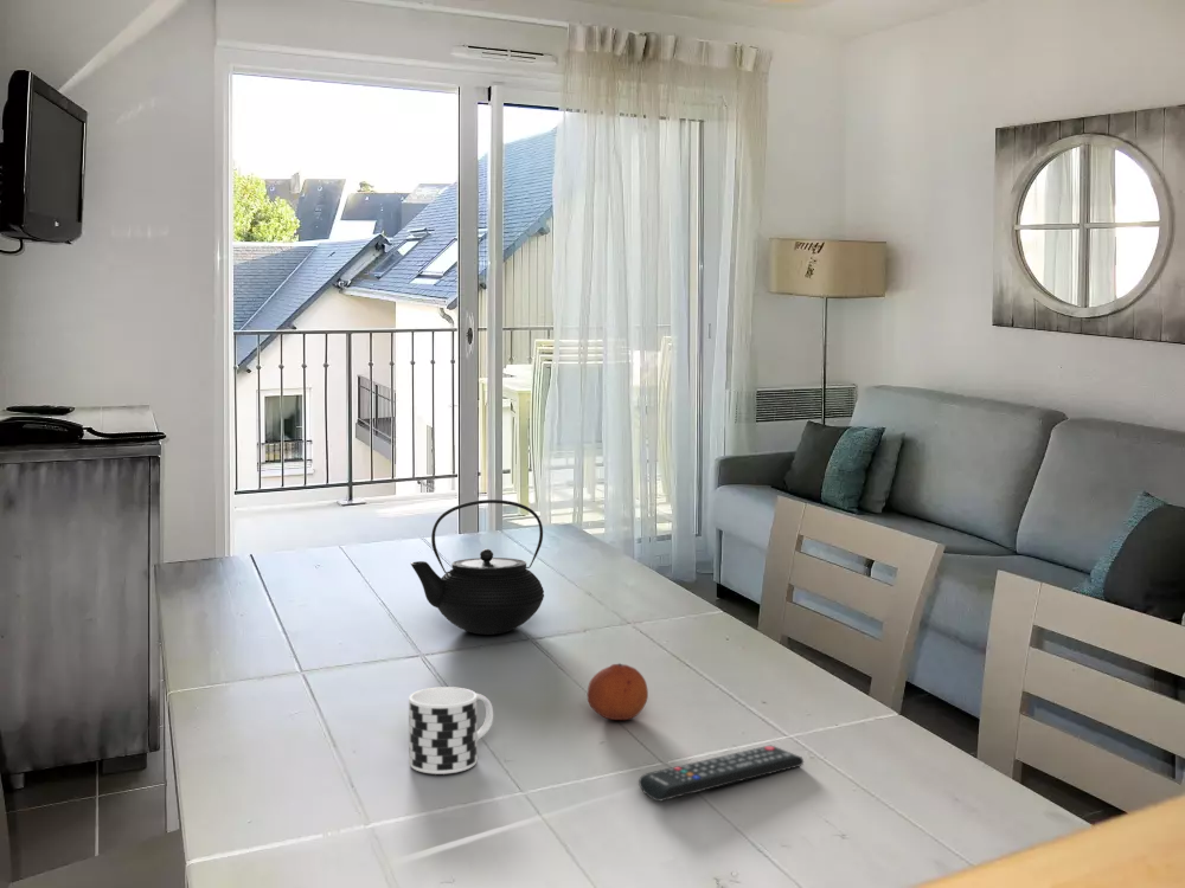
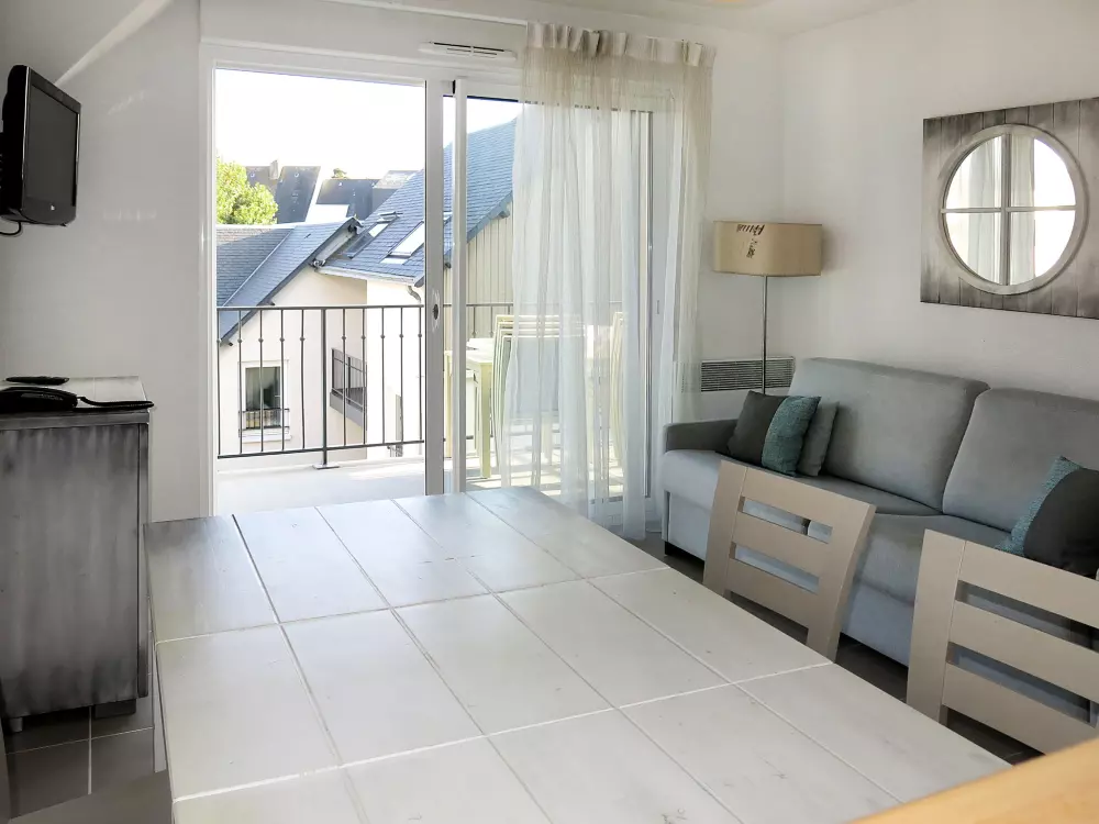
- fruit [587,662,649,721]
- cup [408,686,494,776]
- remote control [638,745,805,803]
- teapot [410,498,545,636]
